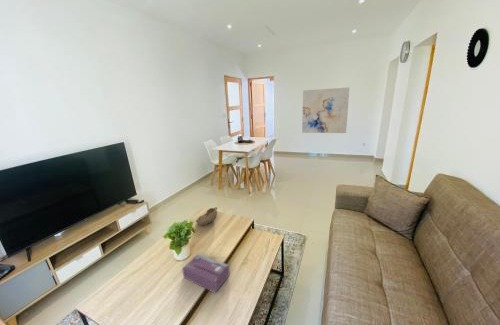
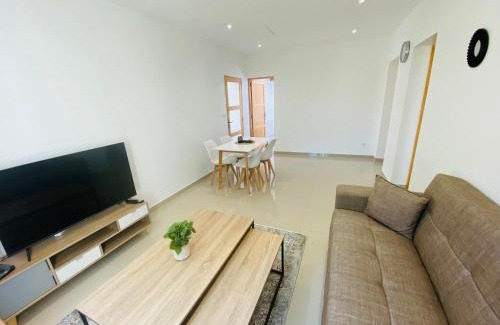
- bowl [195,206,218,226]
- tissue box [181,253,231,294]
- wall art [301,87,350,134]
